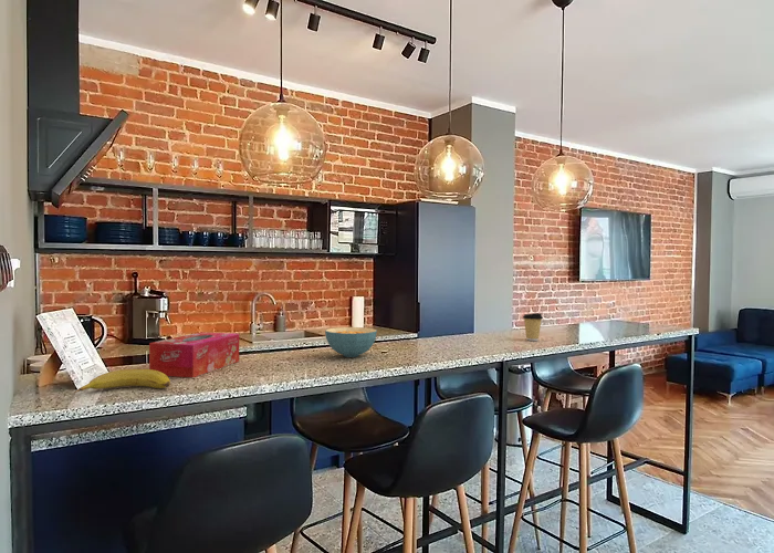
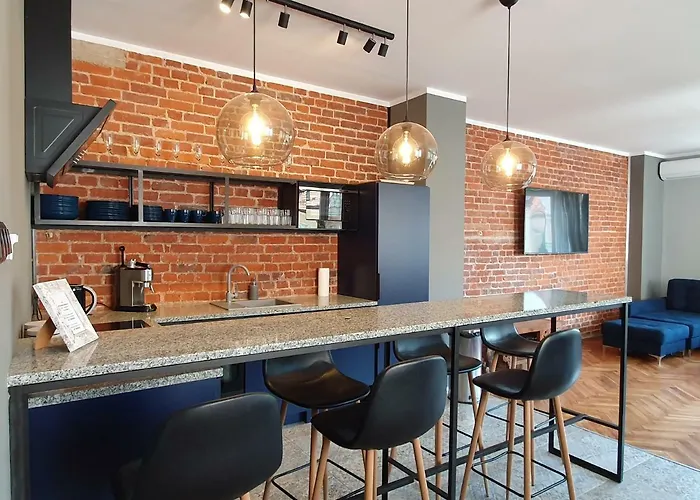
- cereal bowl [324,326,378,358]
- fruit [73,368,171,394]
- coffee cup [522,312,544,342]
- tissue box [148,331,240,378]
